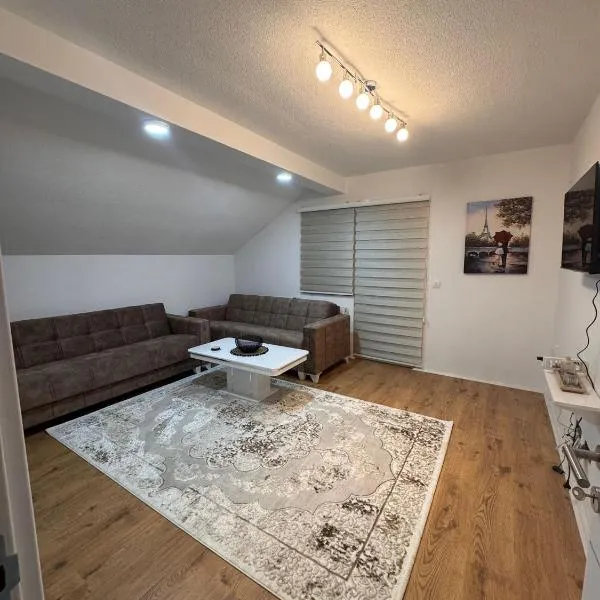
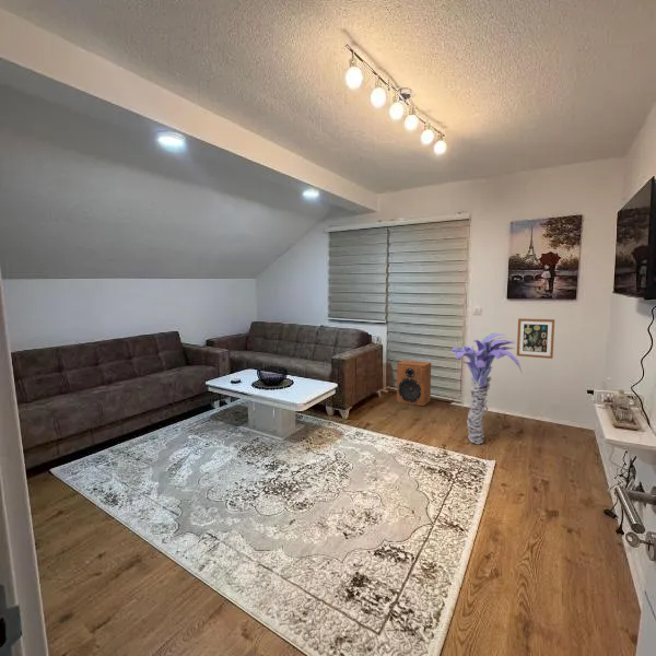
+ palm tree [450,332,523,445]
+ speaker [396,359,432,407]
+ wall art [516,317,555,360]
